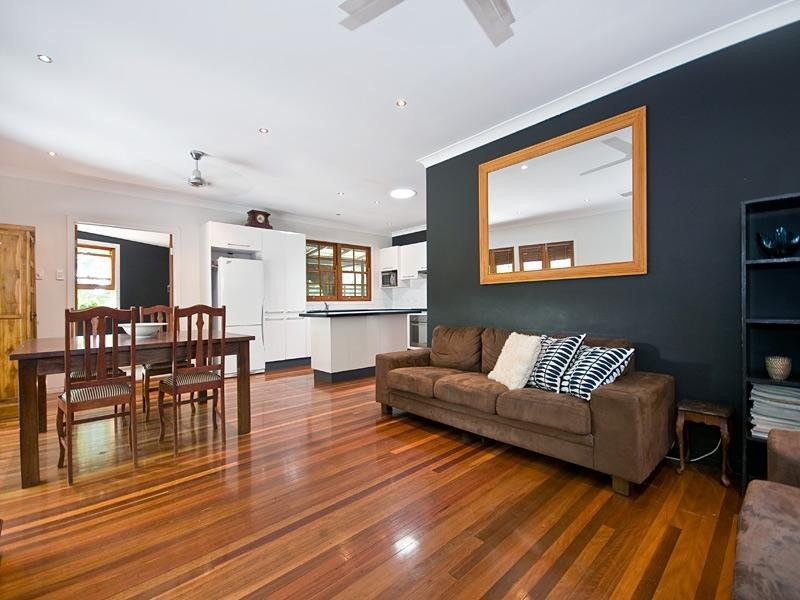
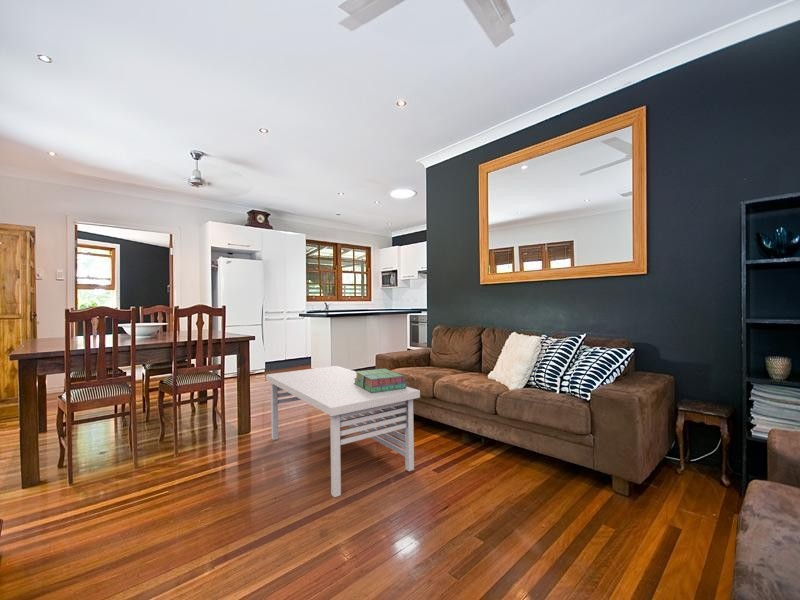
+ coffee table [265,365,421,498]
+ stack of books [354,368,408,393]
